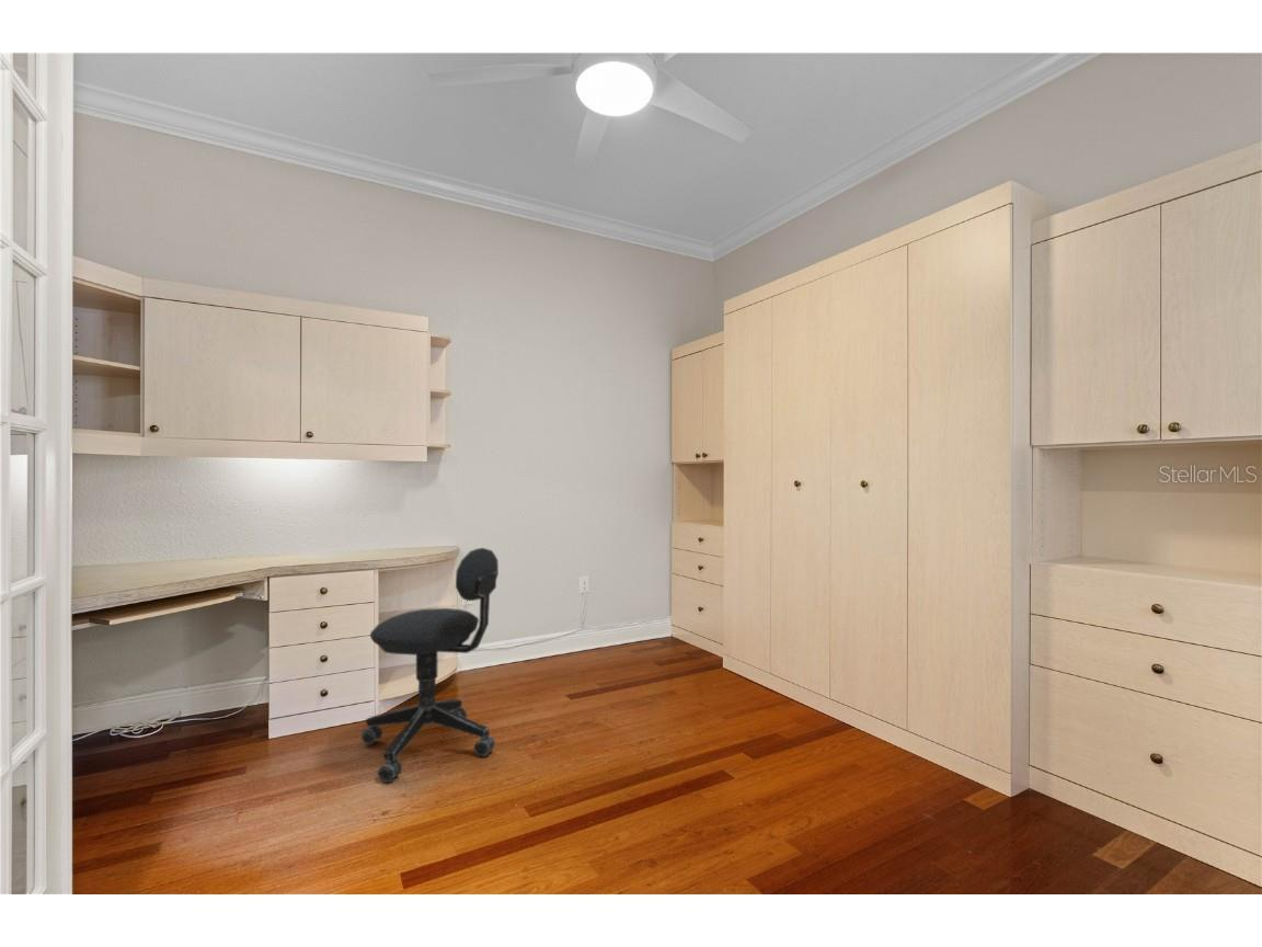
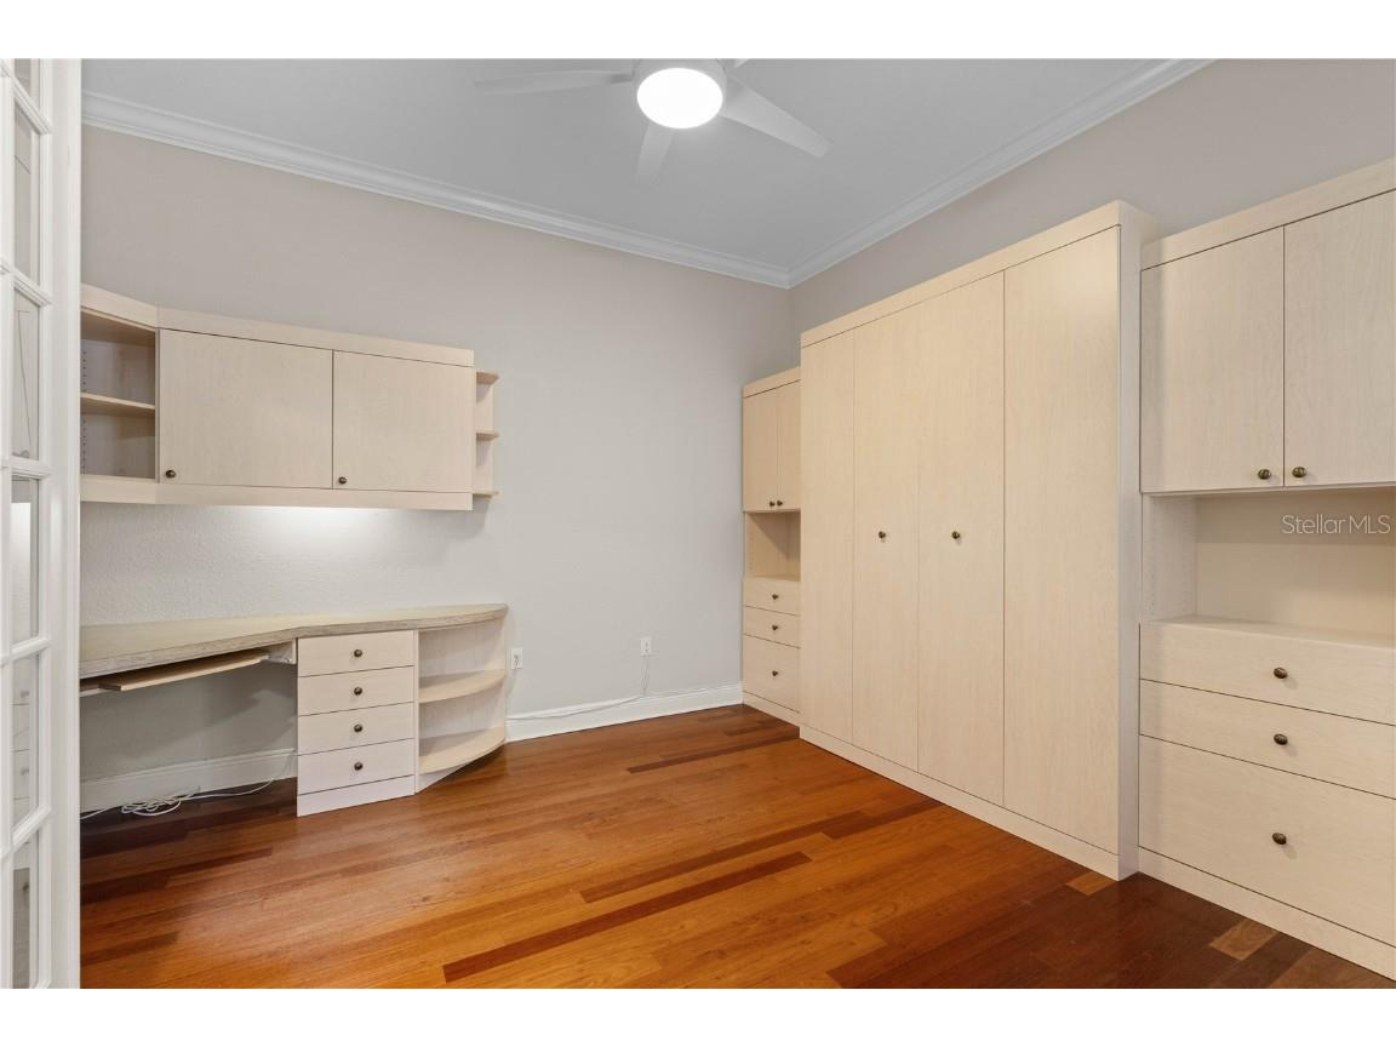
- office chair [360,547,500,784]
